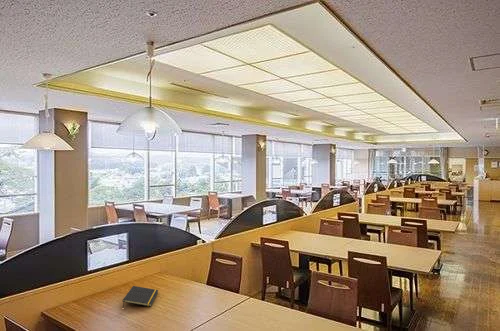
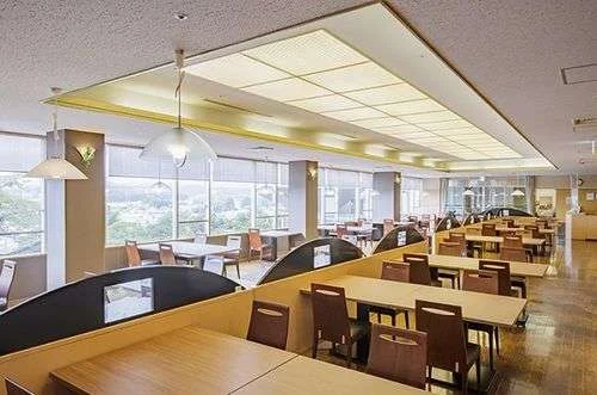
- notepad [122,285,159,307]
